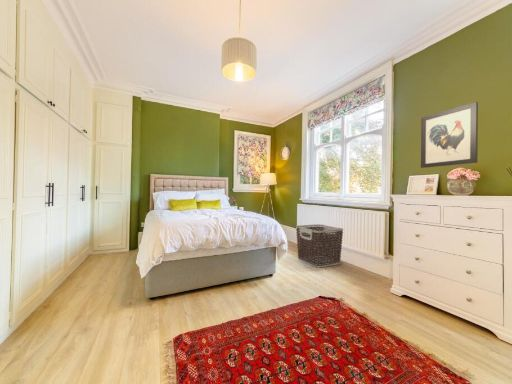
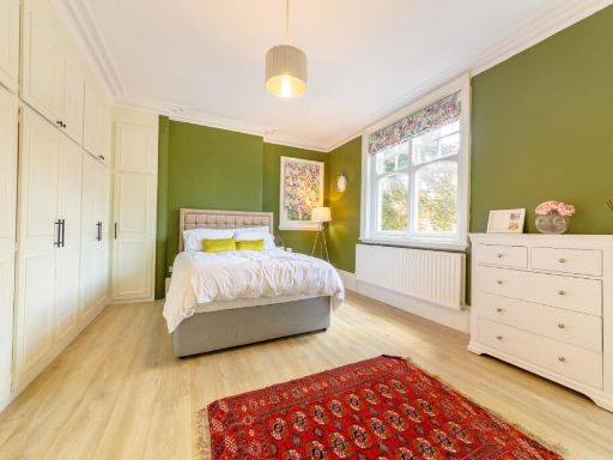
- clothes hamper [295,223,344,269]
- wall art [420,101,479,169]
